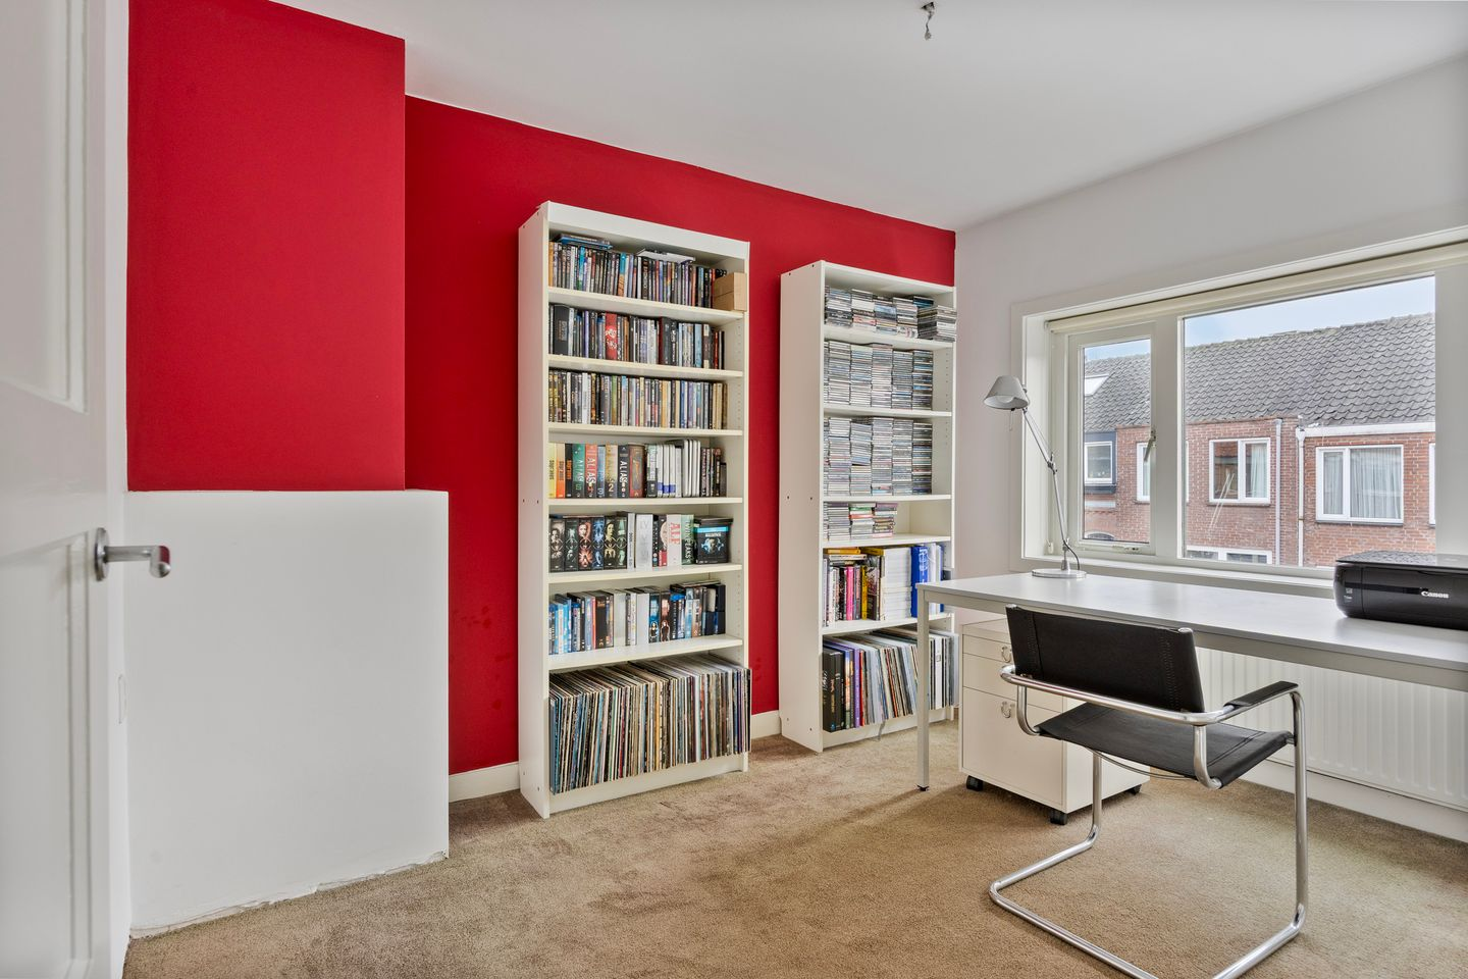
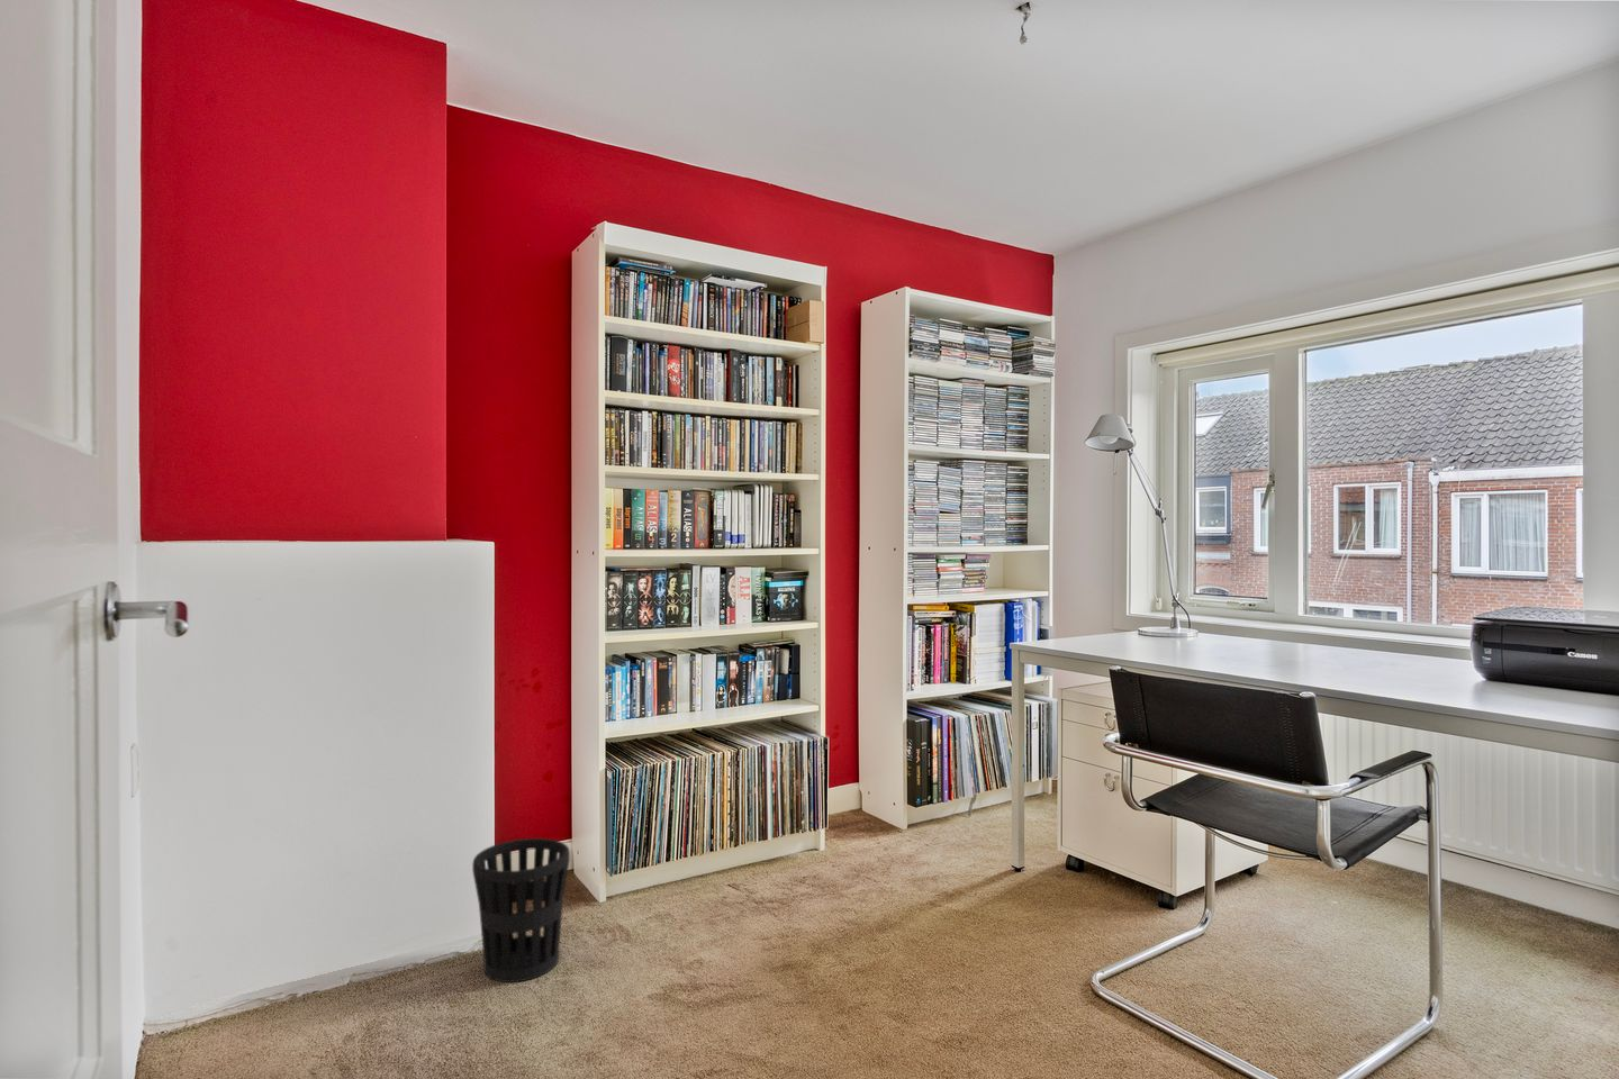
+ wastebasket [471,837,571,984]
